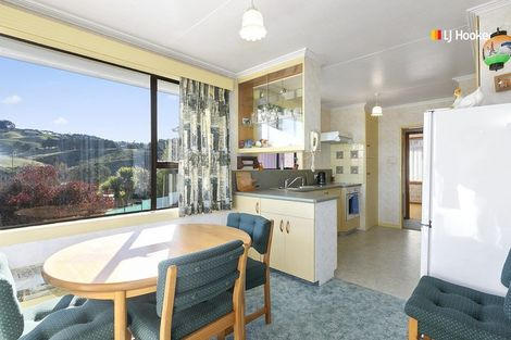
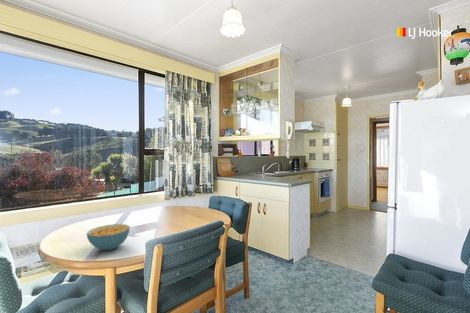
+ cereal bowl [86,223,131,251]
